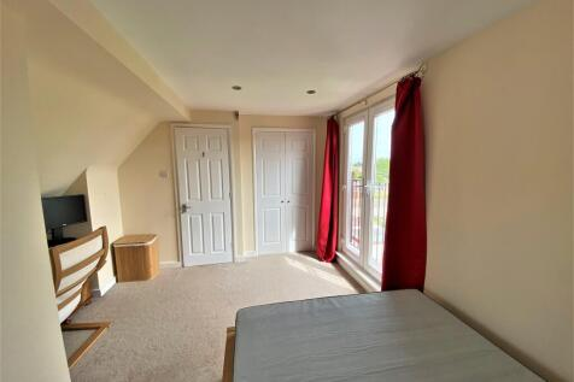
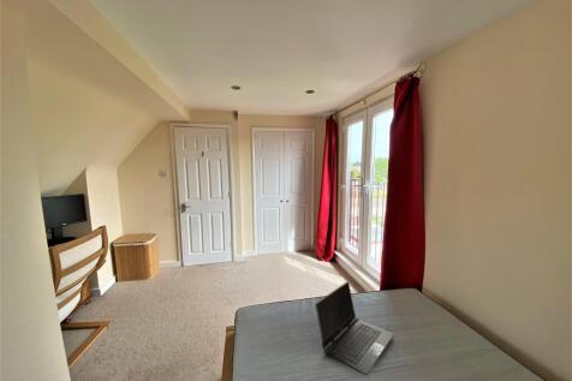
+ laptop computer [314,280,395,376]
